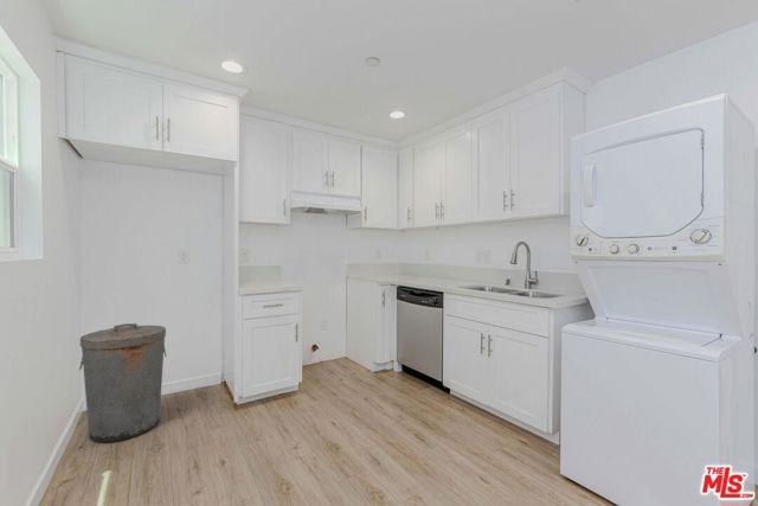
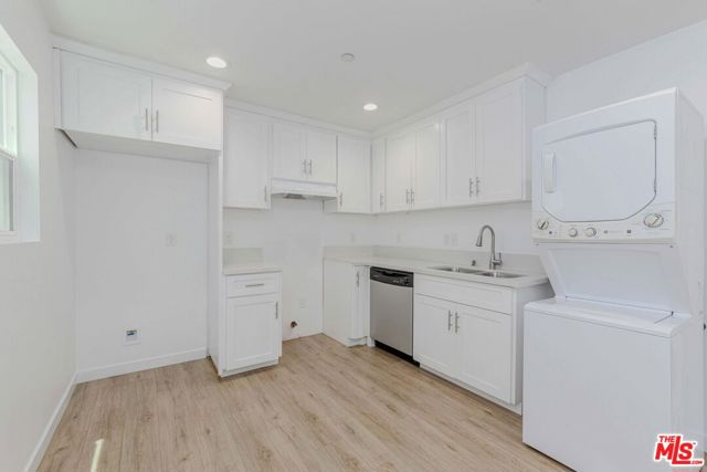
- trash can [78,322,168,444]
